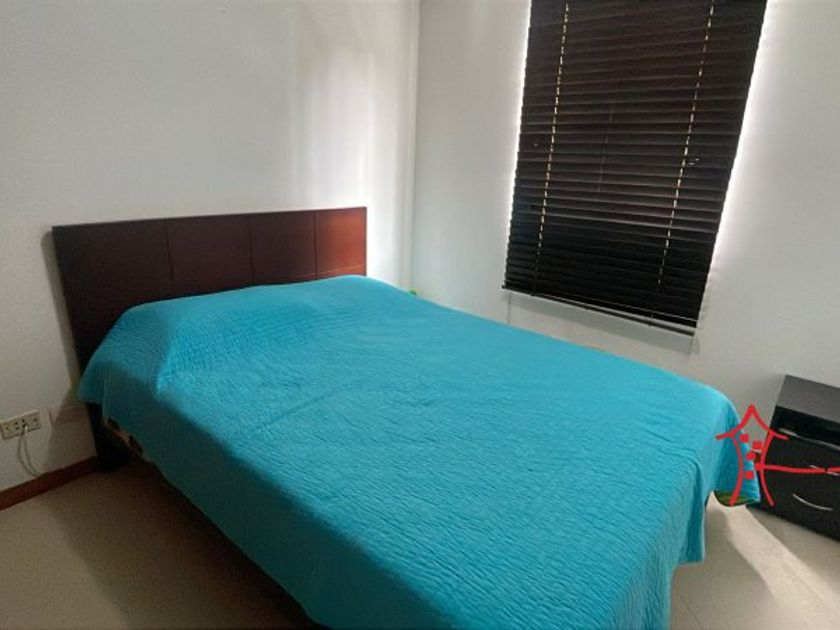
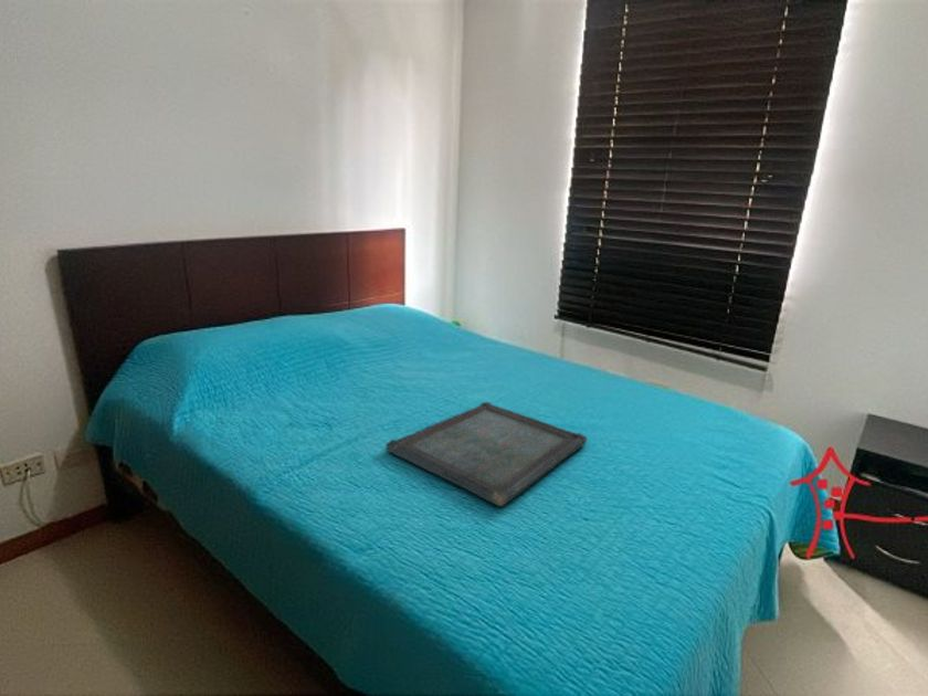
+ serving tray [384,401,588,507]
